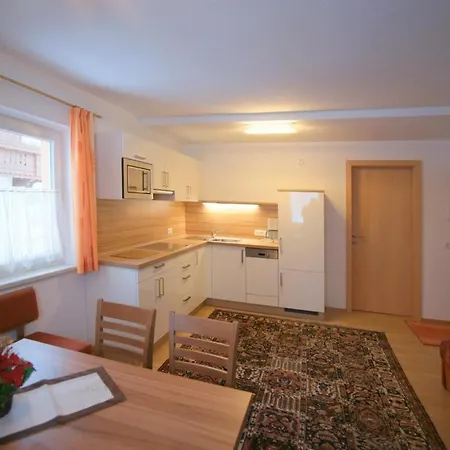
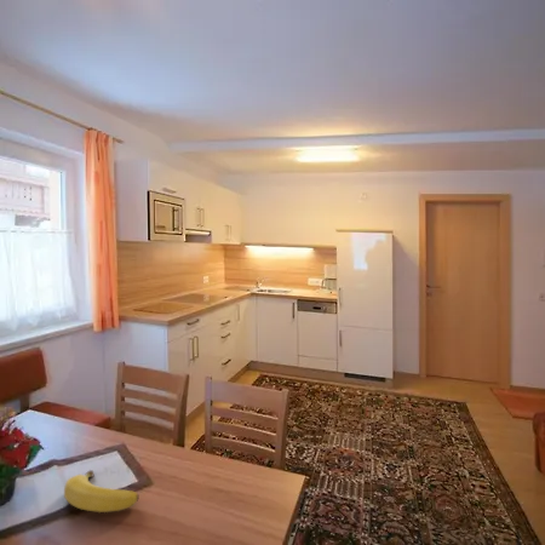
+ banana [63,469,140,514]
